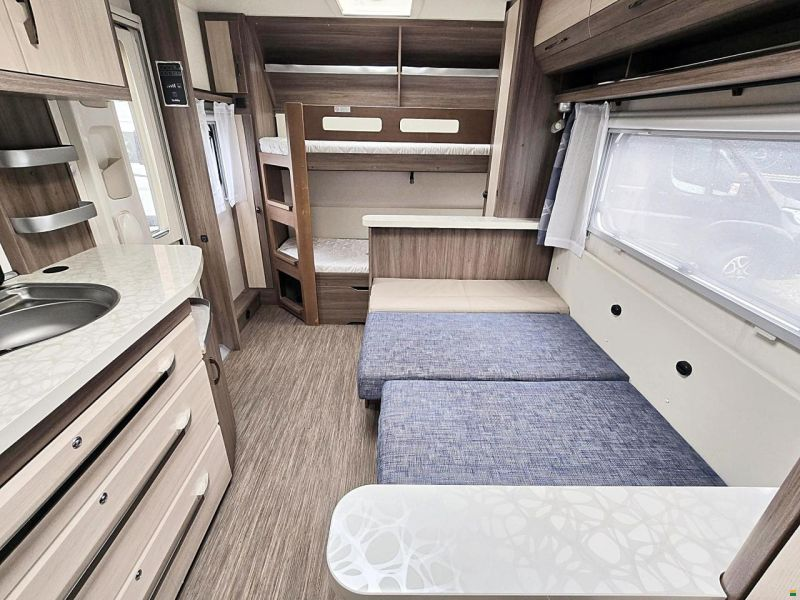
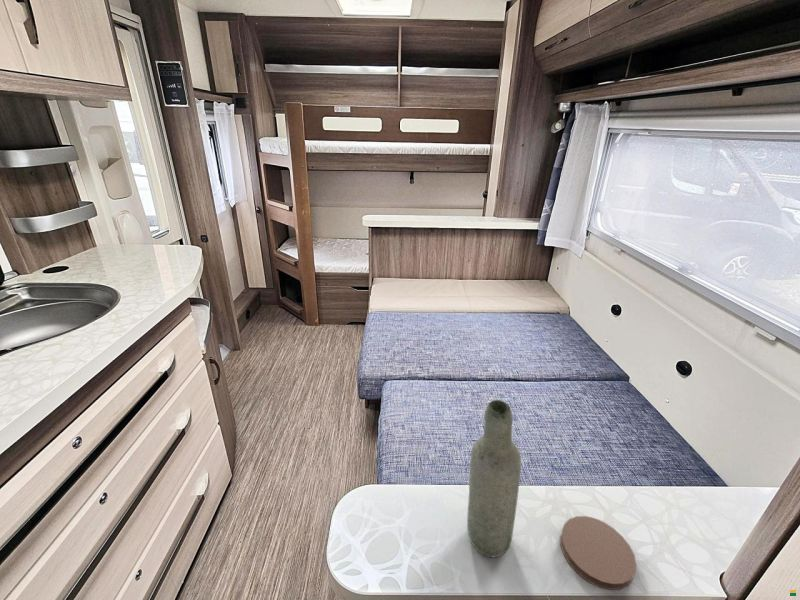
+ bottle [466,399,522,558]
+ coaster [559,515,637,591]
